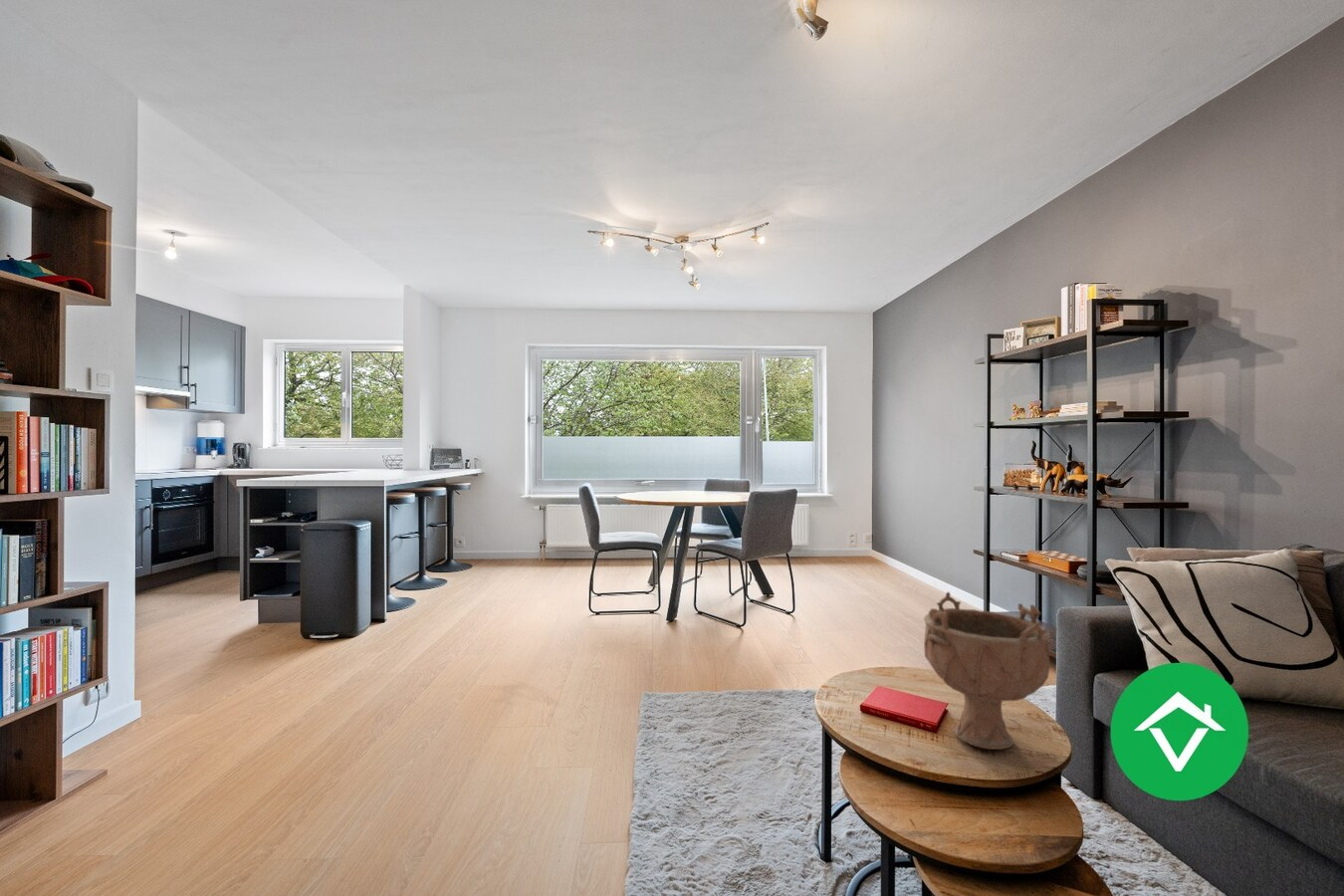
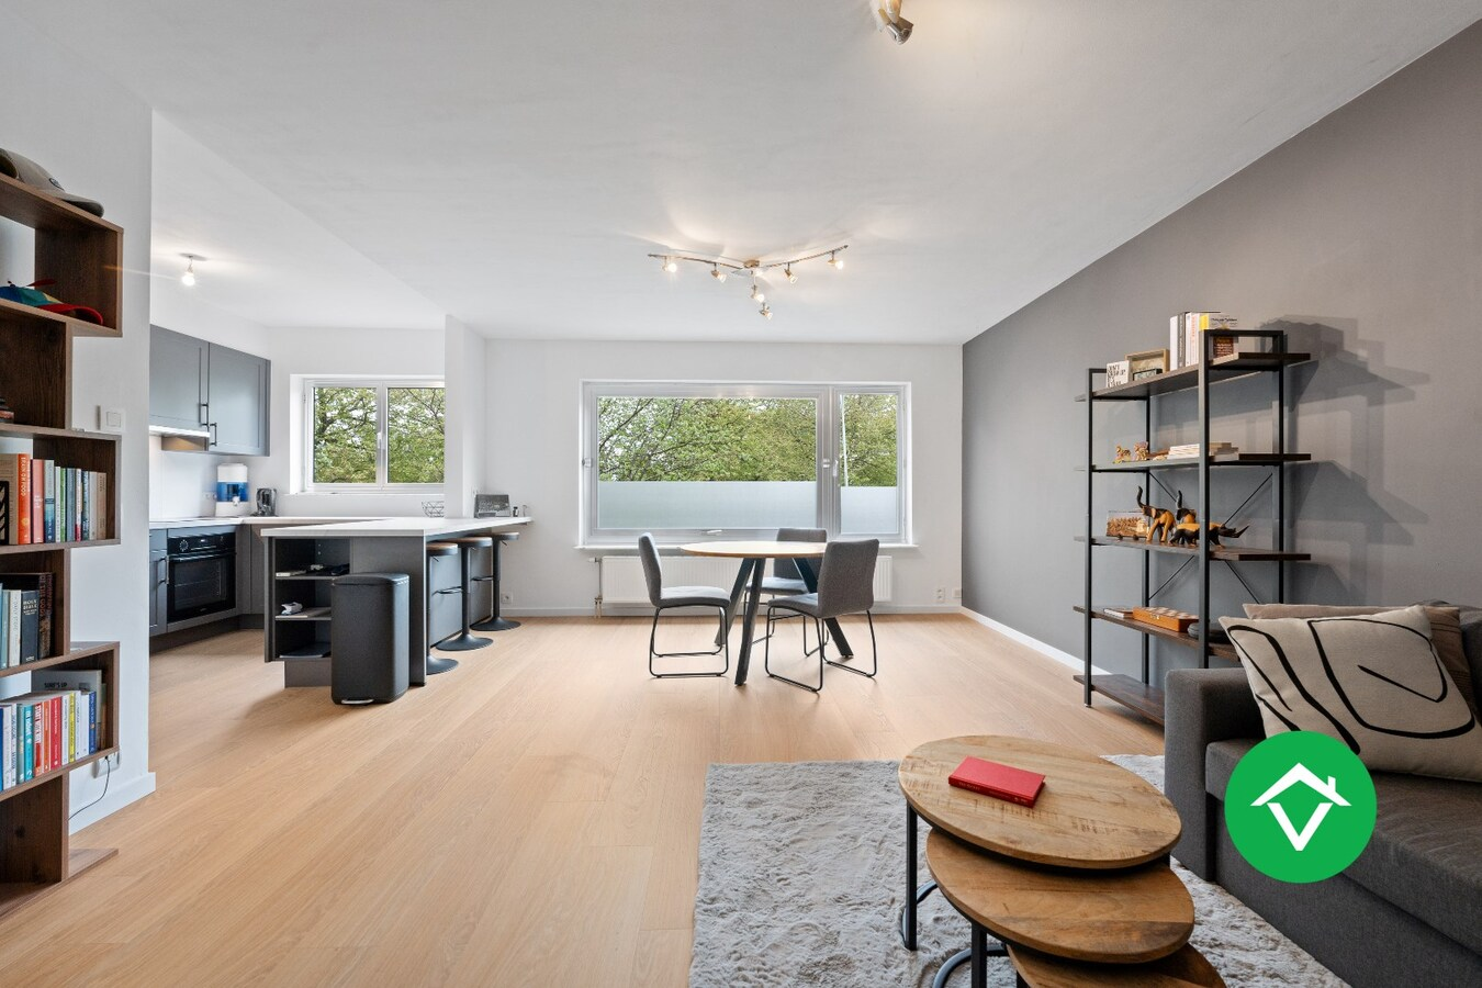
- decorative bowl [923,590,1051,751]
